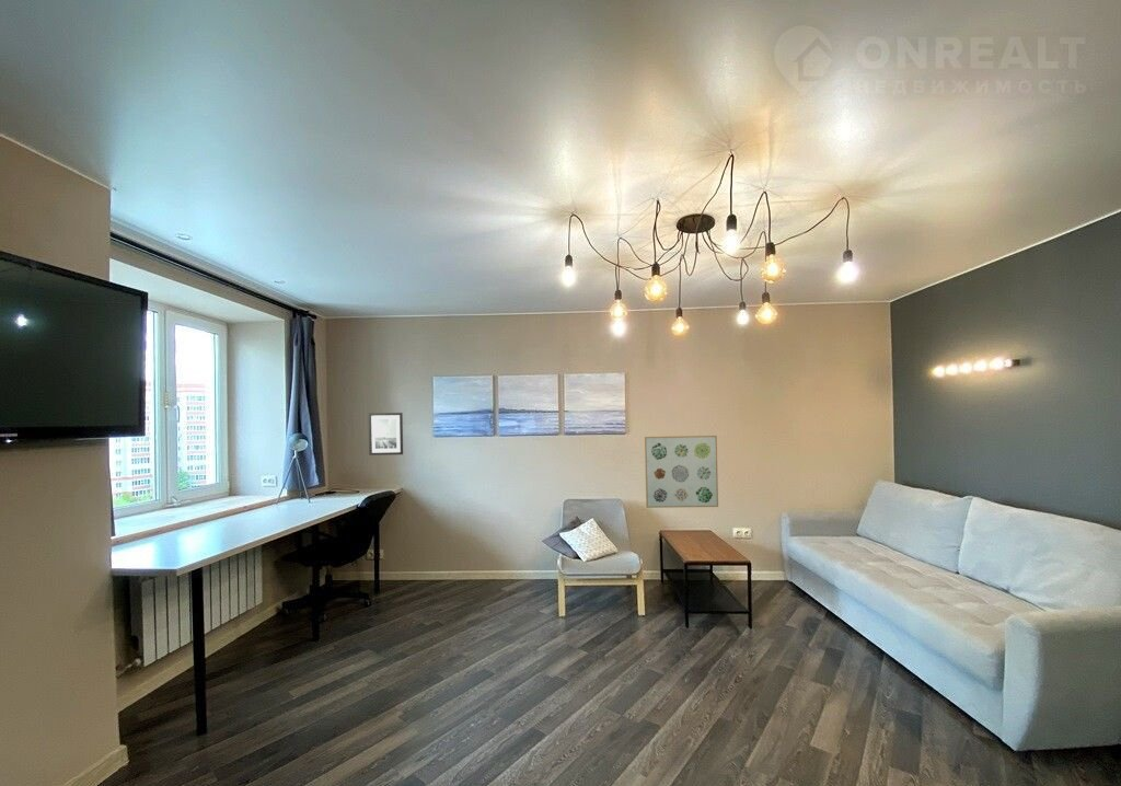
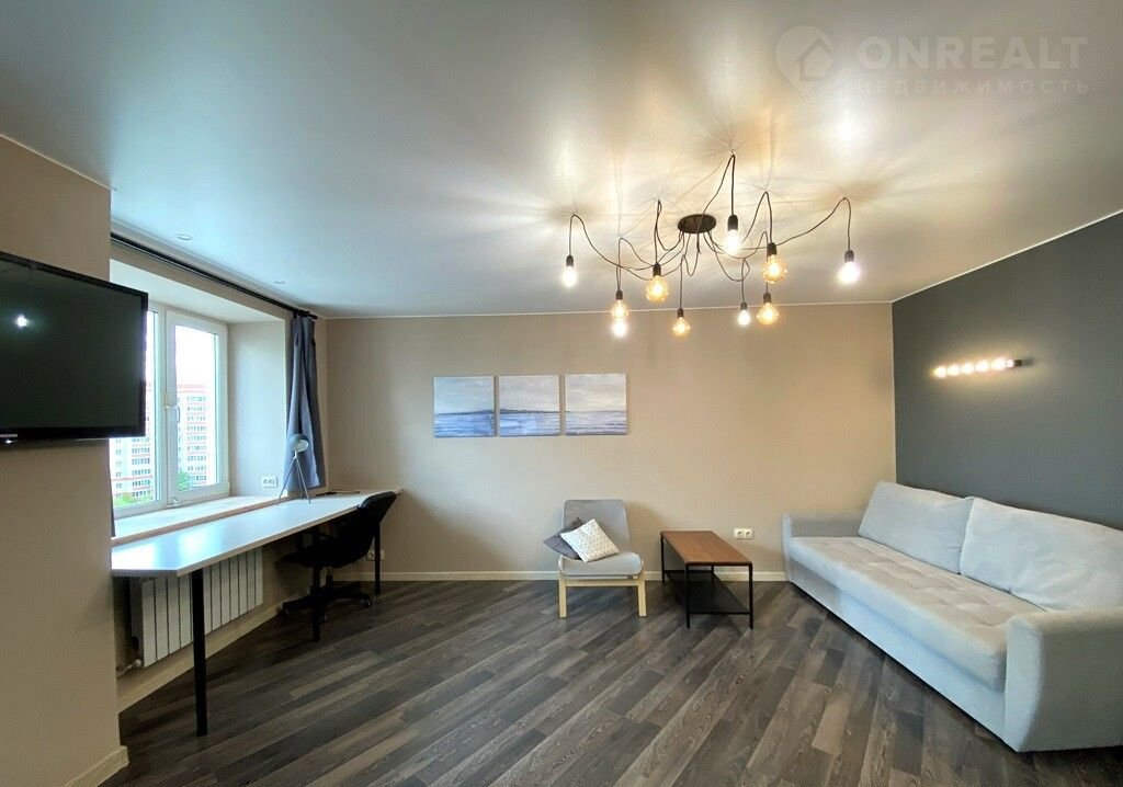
- wall art [644,435,719,509]
- wall art [368,412,404,456]
